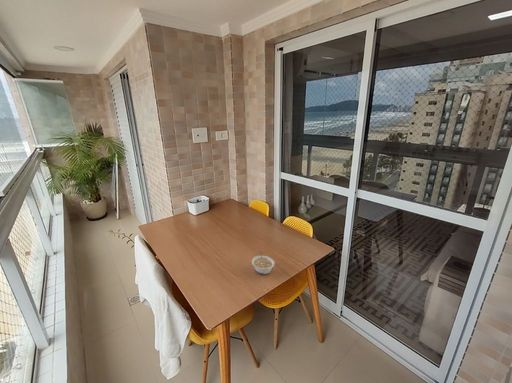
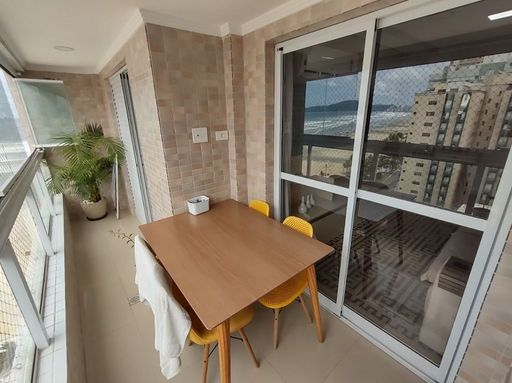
- legume [251,251,276,275]
